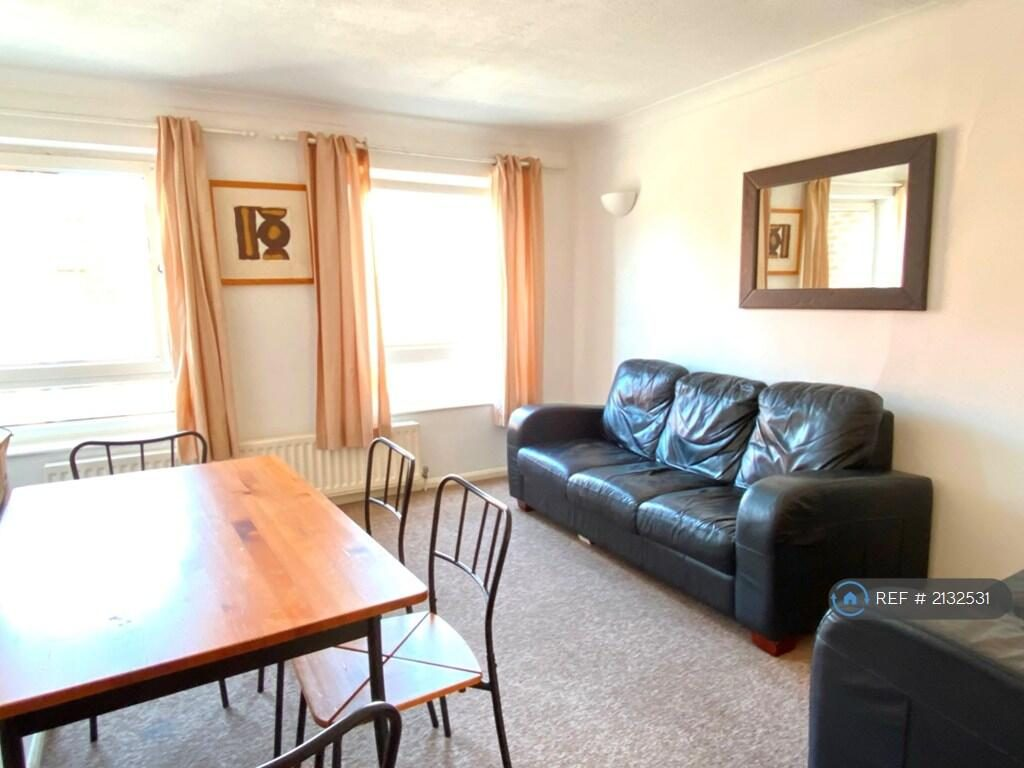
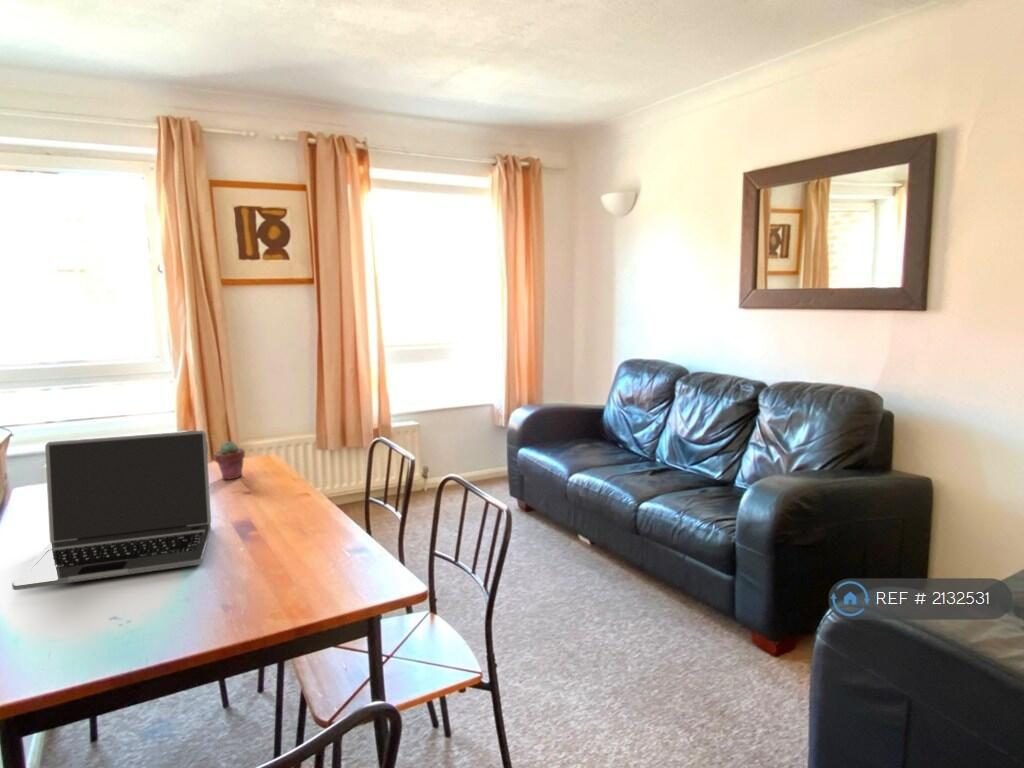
+ laptop [11,430,212,591]
+ potted succulent [213,440,246,480]
